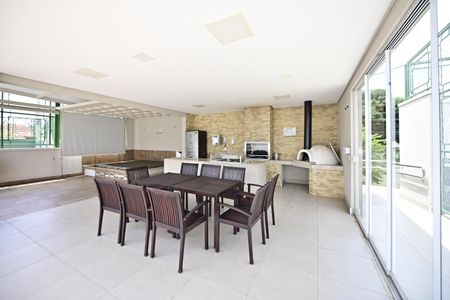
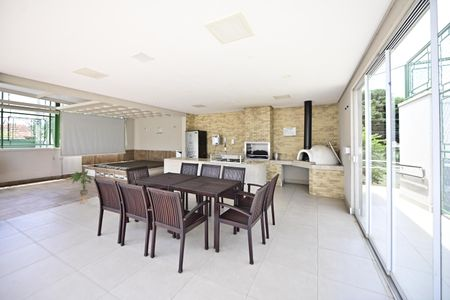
+ house plant [70,170,94,204]
